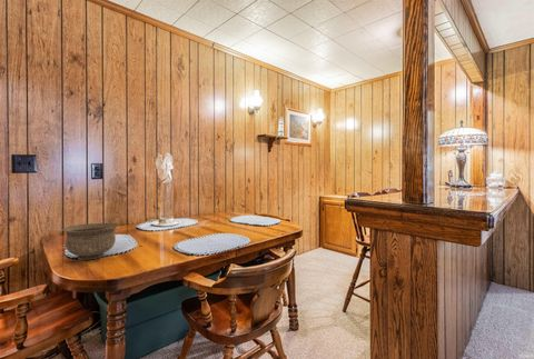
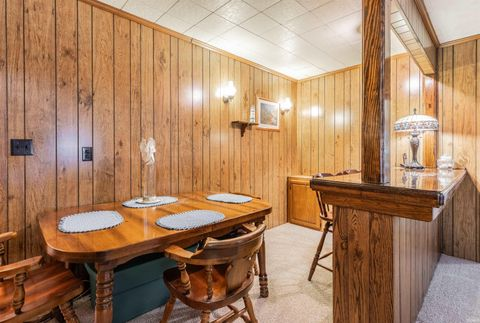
- bowl [61,222,119,261]
